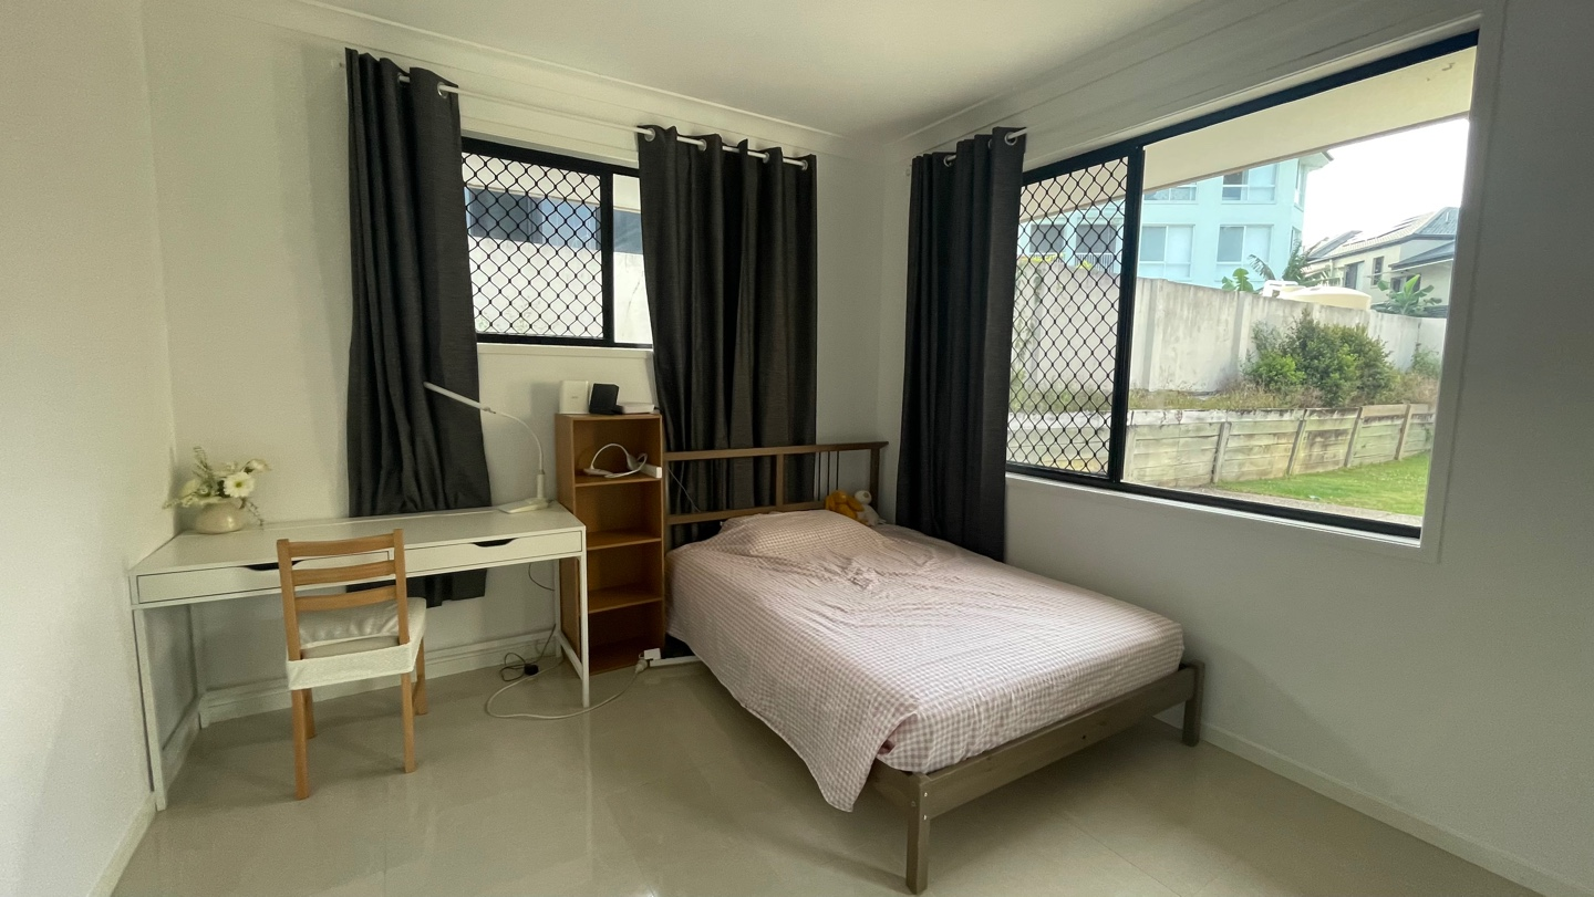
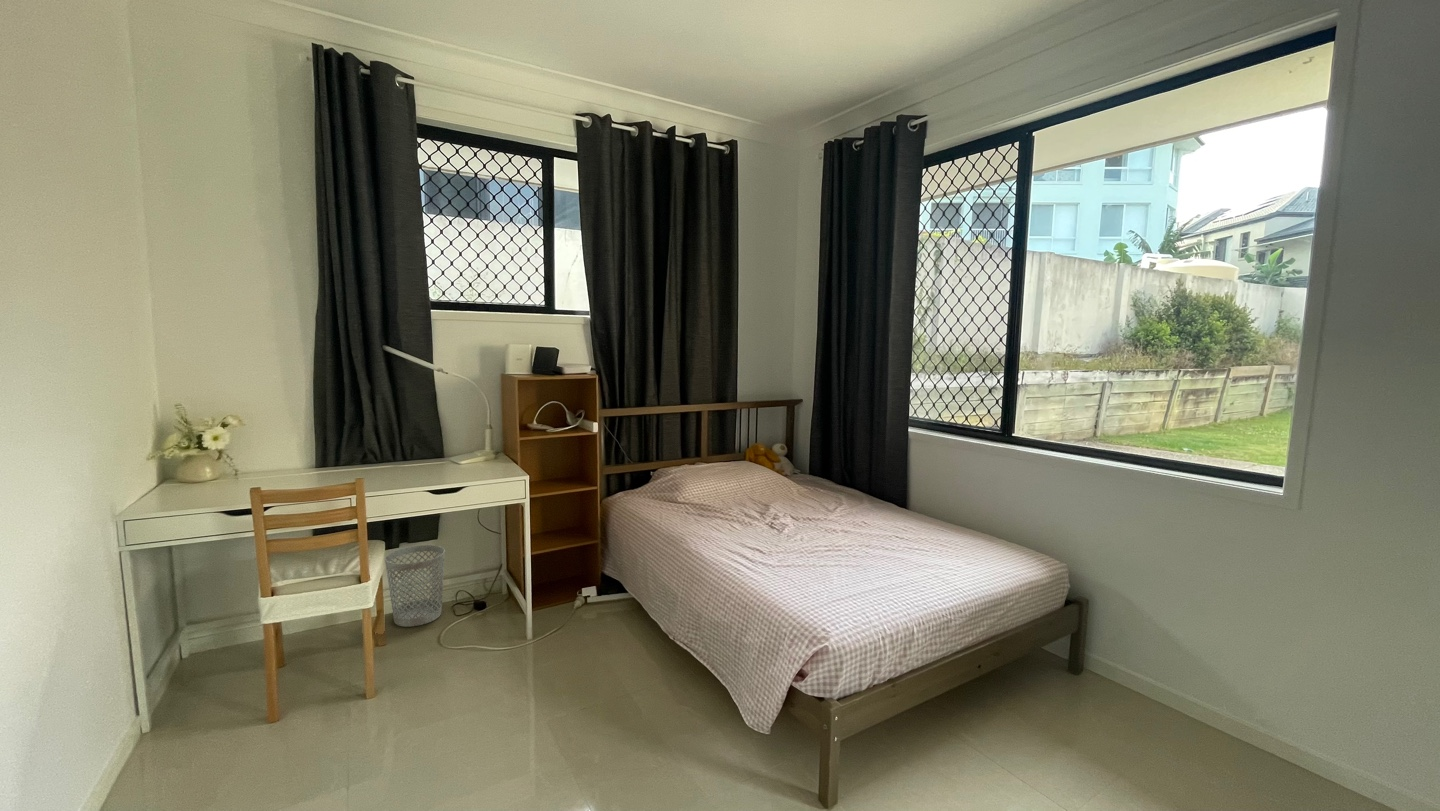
+ wastebasket [384,544,446,628]
